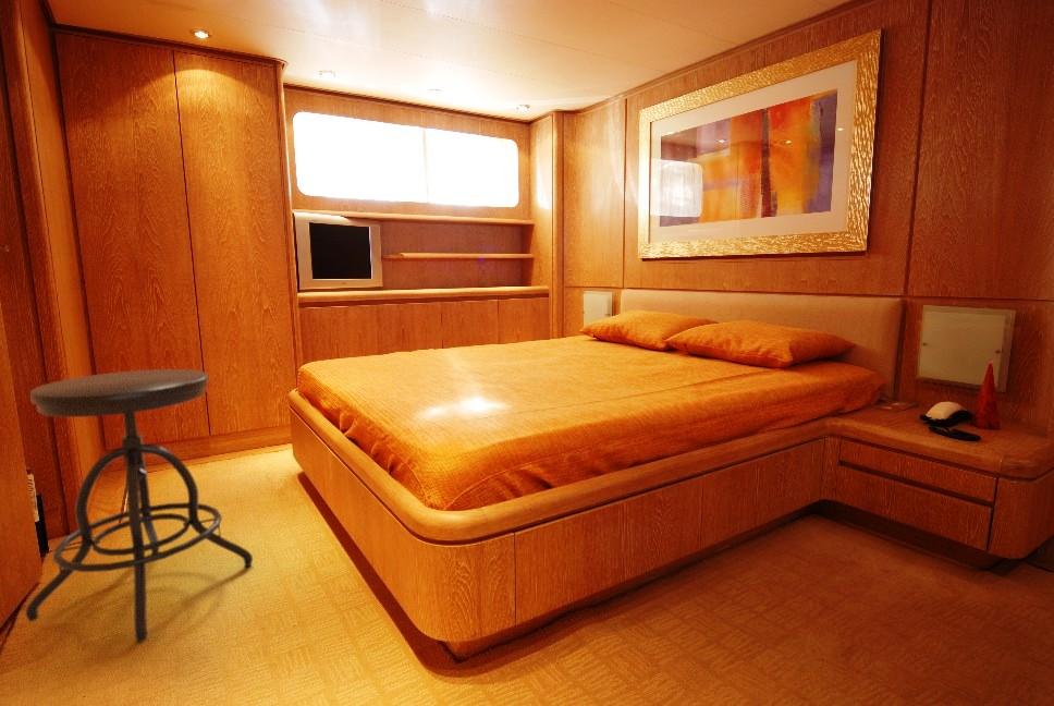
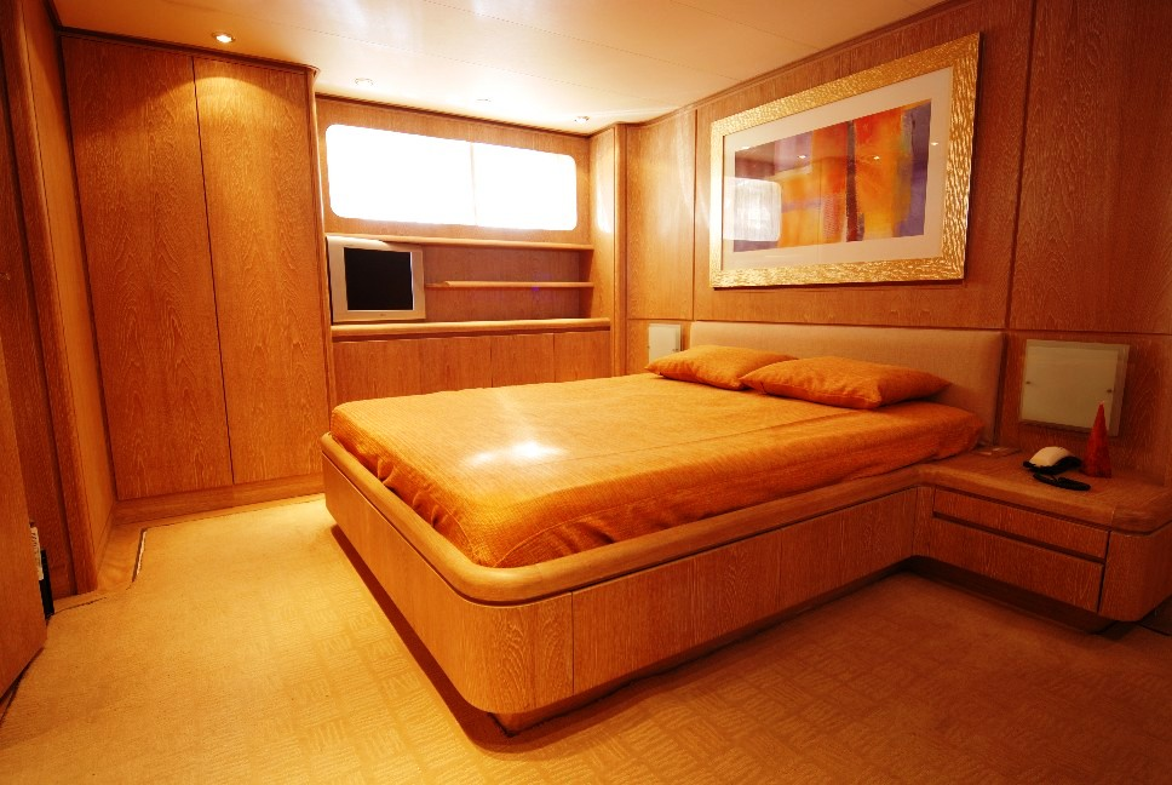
- stool [24,368,254,644]
